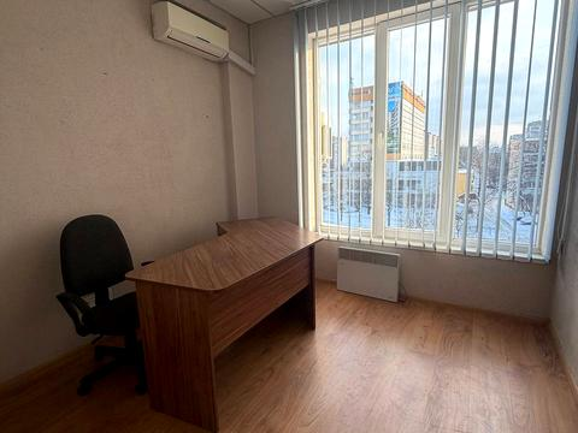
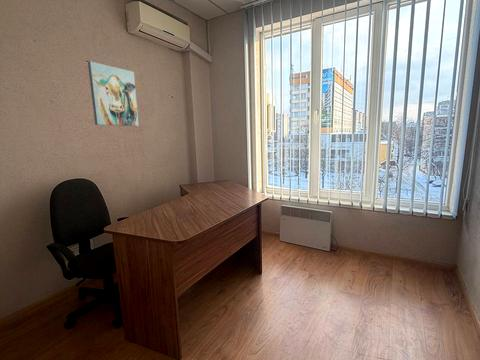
+ wall art [87,61,140,127]
